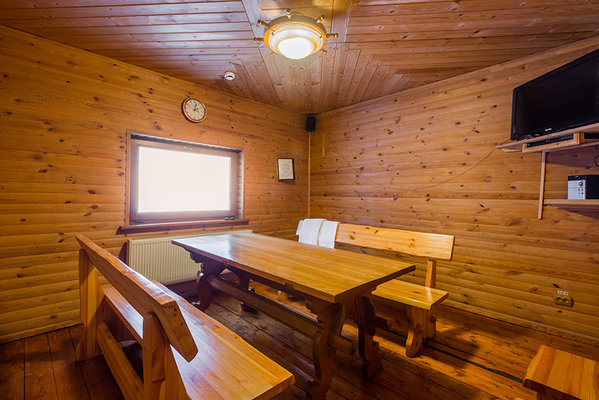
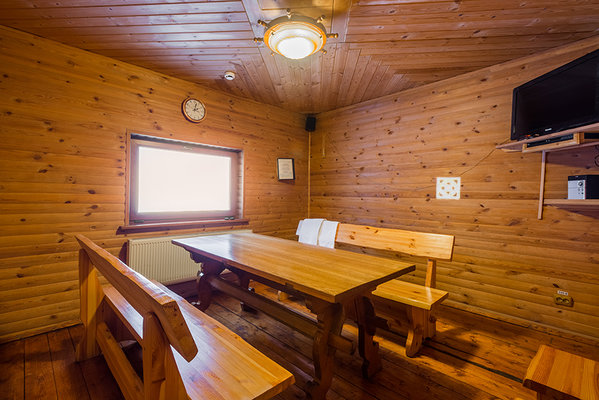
+ wall ornament [435,176,462,201]
